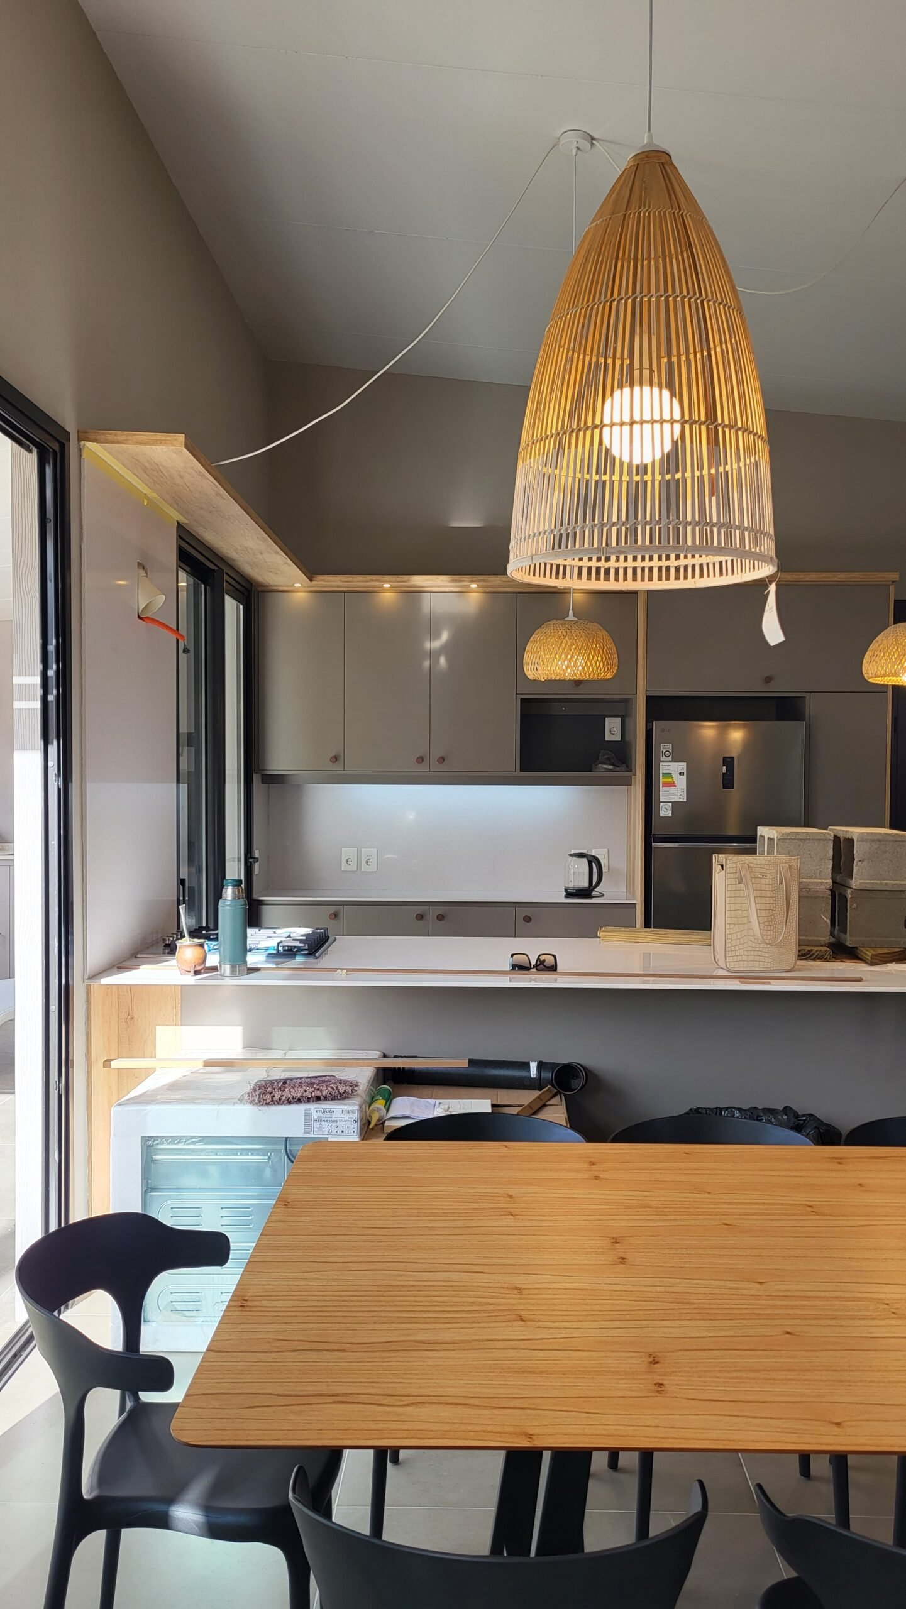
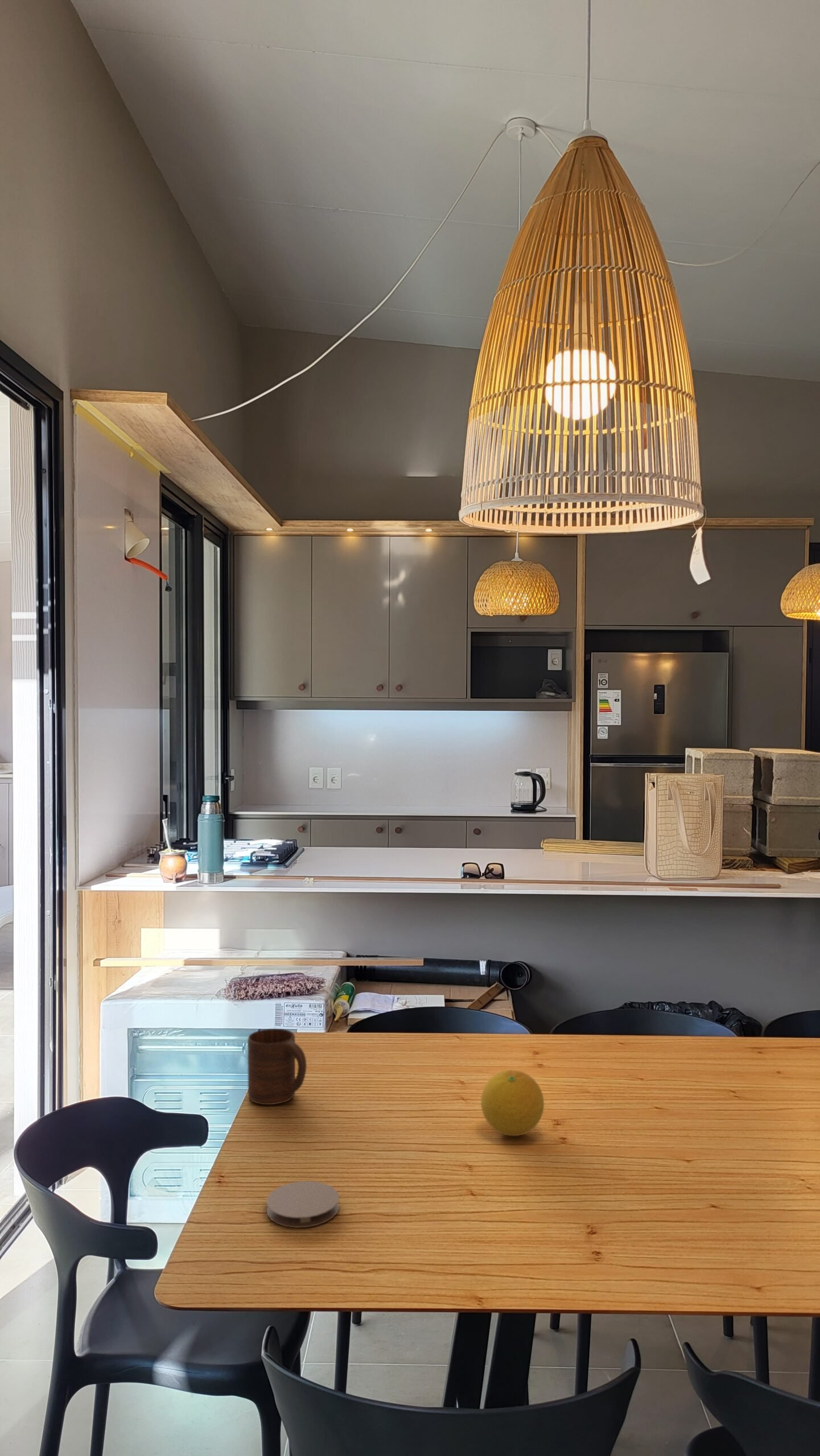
+ fruit [480,1069,545,1136]
+ coaster [266,1181,340,1228]
+ cup [247,1028,307,1105]
